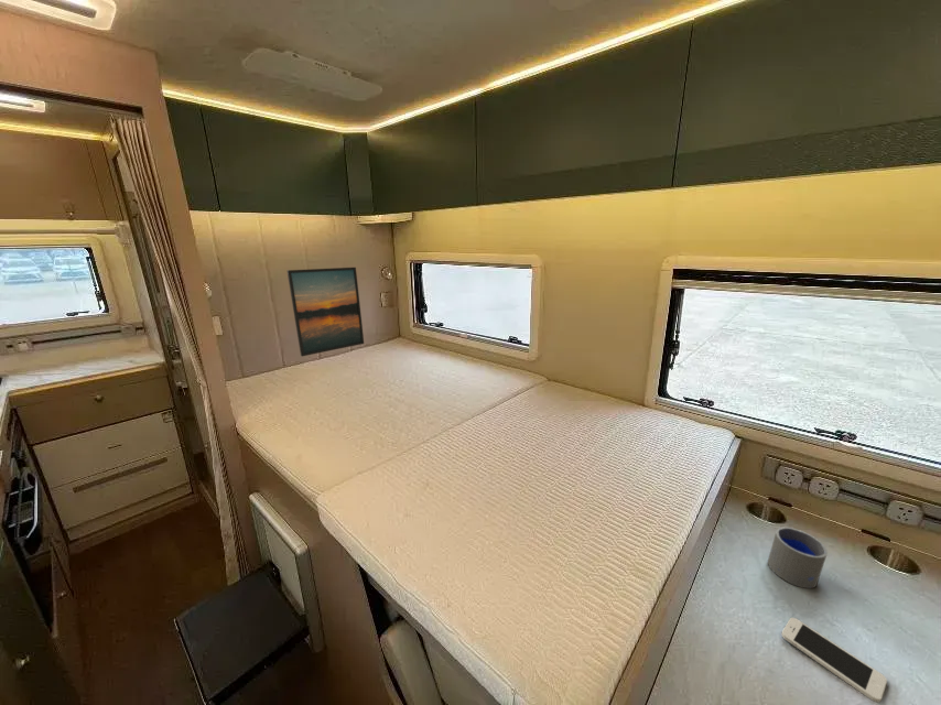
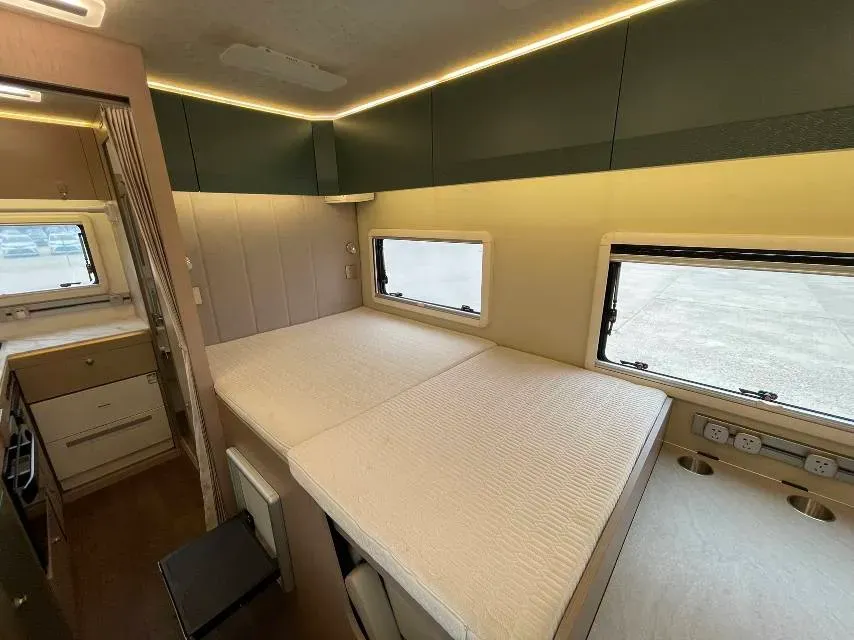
- smartphone [780,617,888,704]
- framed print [286,267,365,357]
- cup [767,527,829,589]
